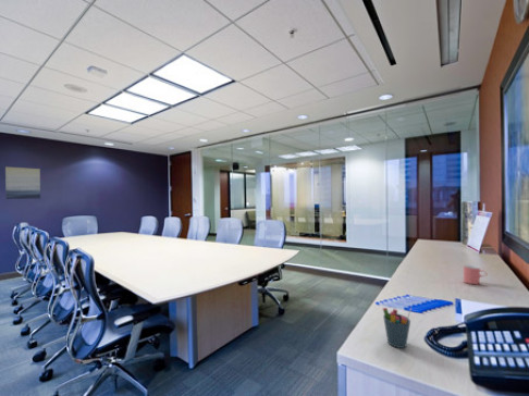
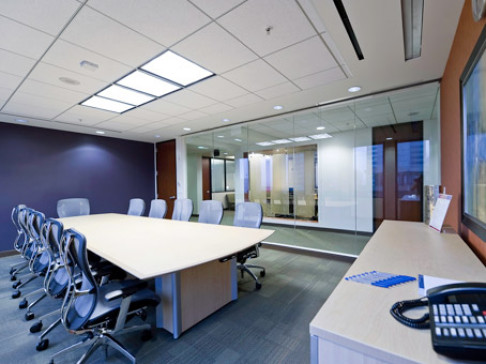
- wall art [4,165,41,200]
- pen holder [382,307,413,349]
- cup [463,263,488,285]
